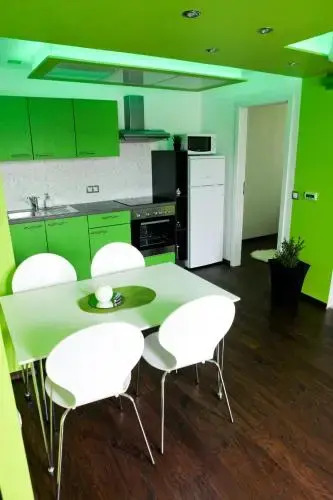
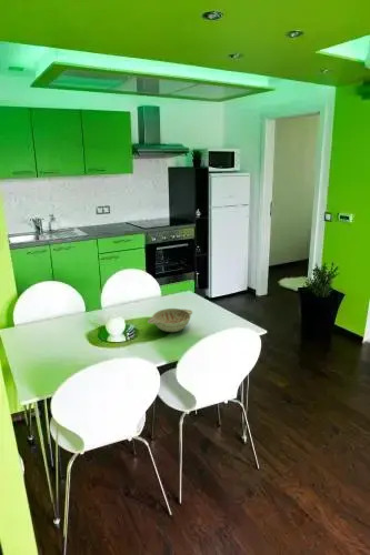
+ decorative bowl [147,307,193,333]
